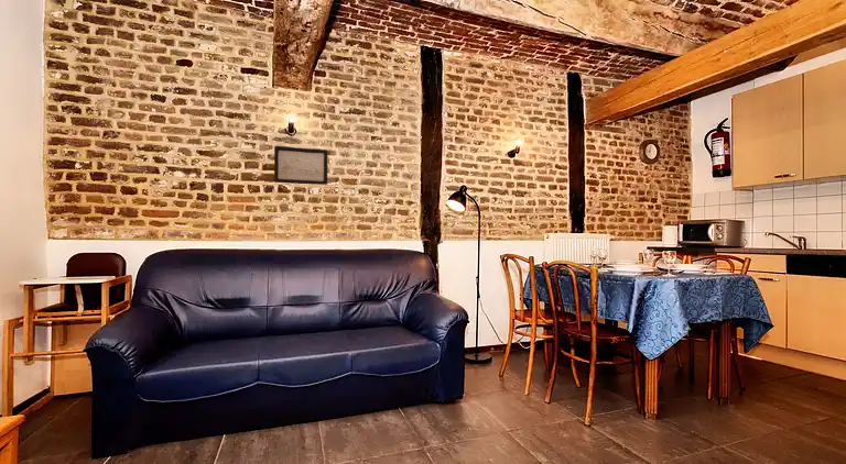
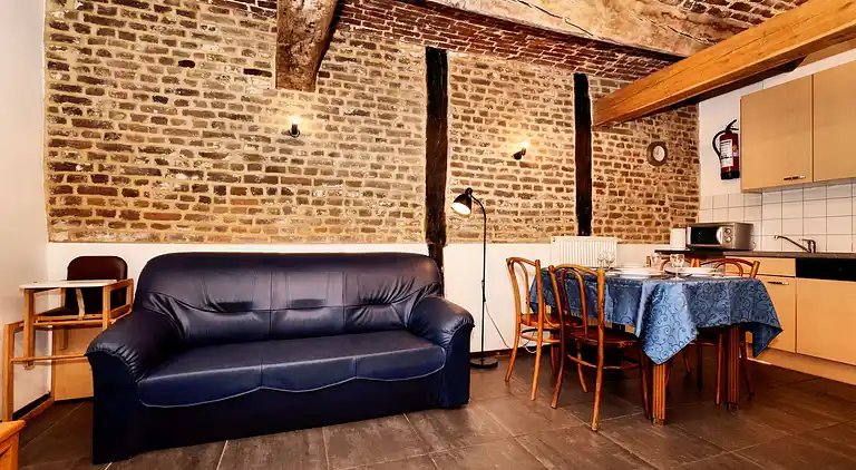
- wall art [273,145,328,186]
